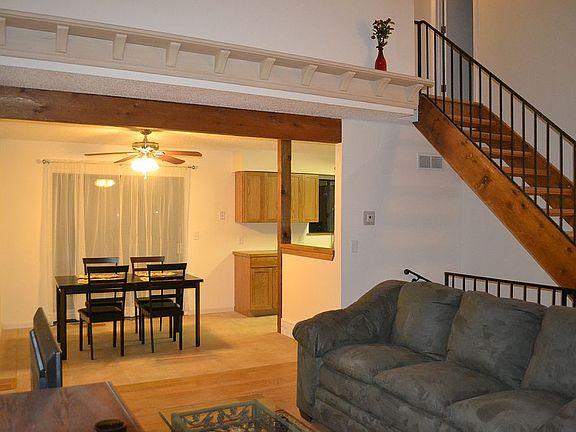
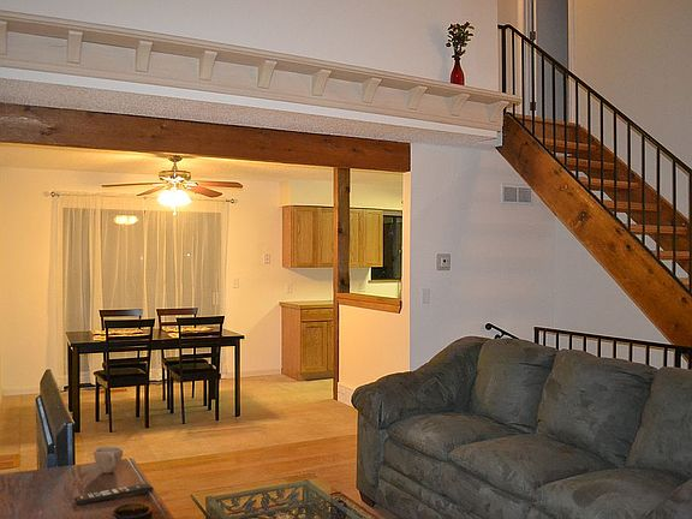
+ remote control [73,483,155,506]
+ cup [93,446,124,475]
